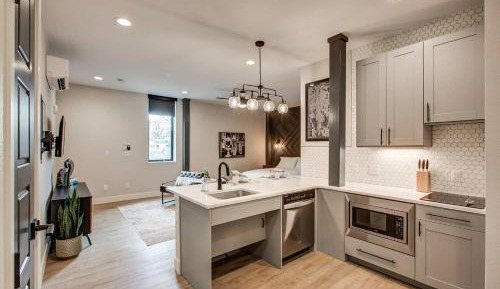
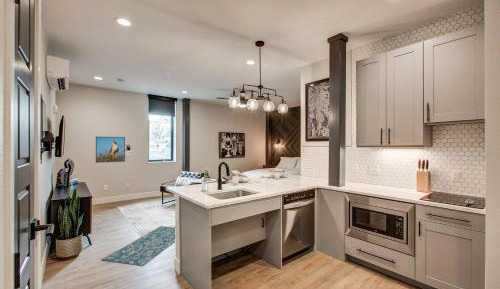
+ rug [100,225,176,267]
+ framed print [95,136,126,164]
